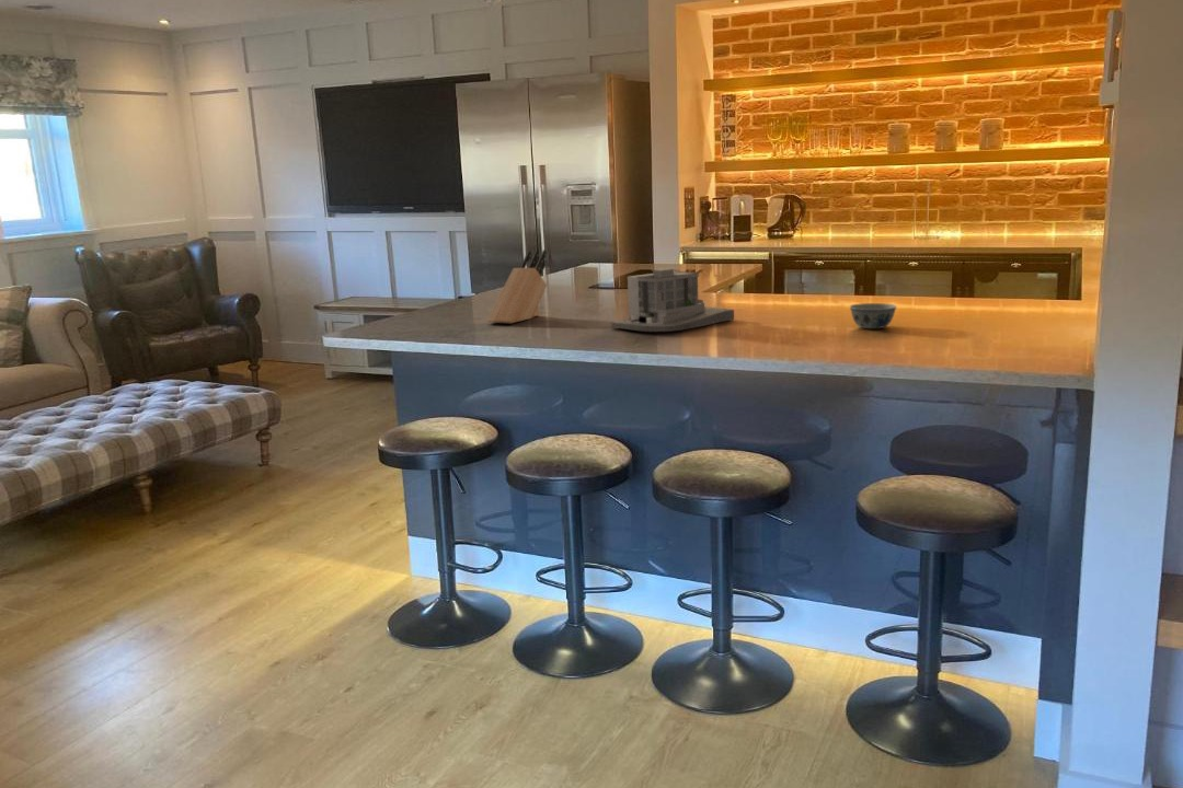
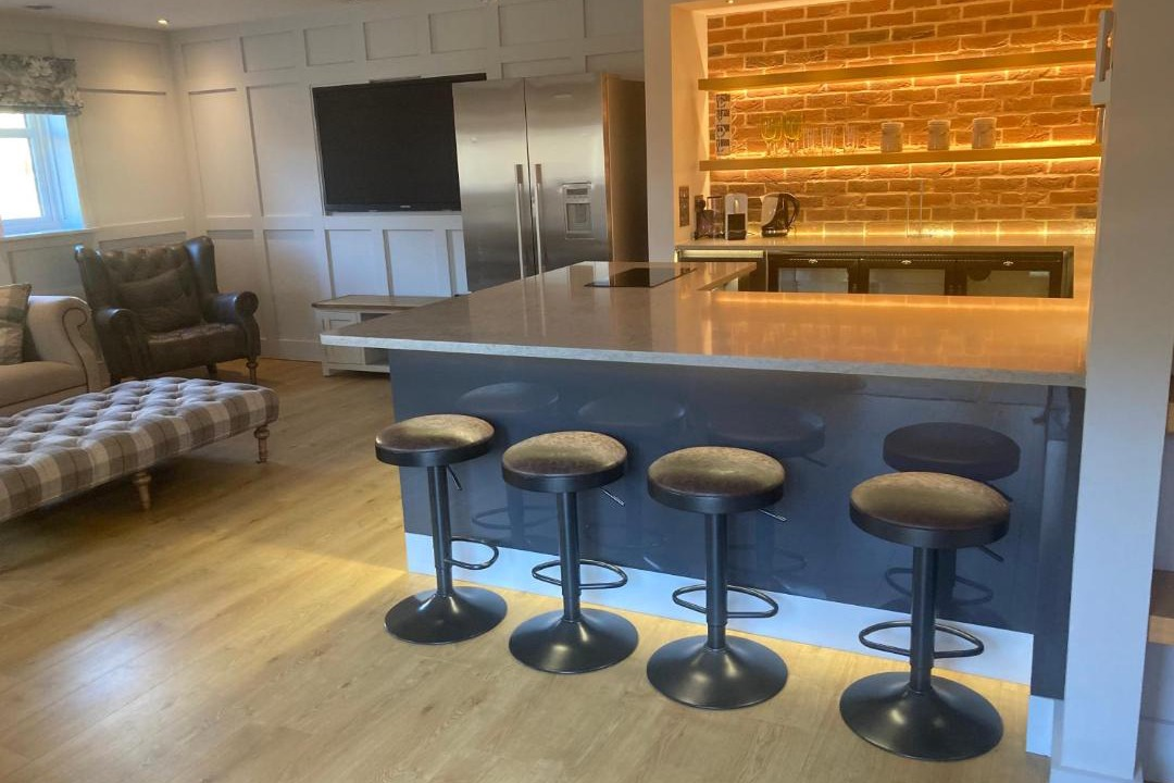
- knife block [486,248,548,324]
- architectural model [610,267,735,333]
- bowl [848,302,898,329]
